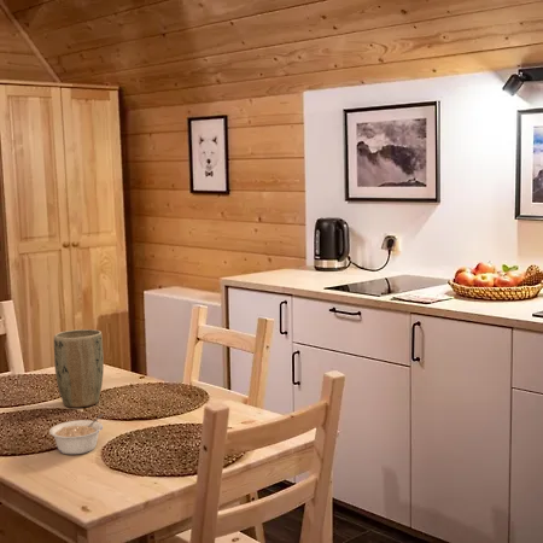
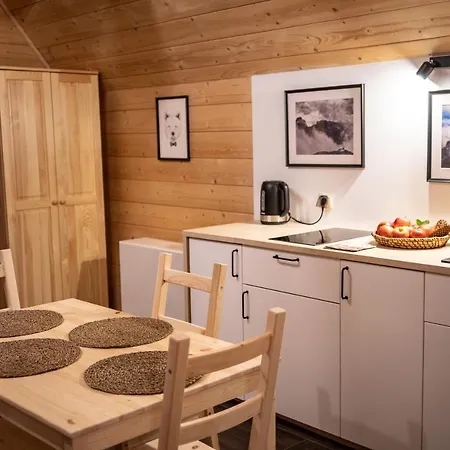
- plant pot [53,328,105,408]
- legume [48,413,105,455]
